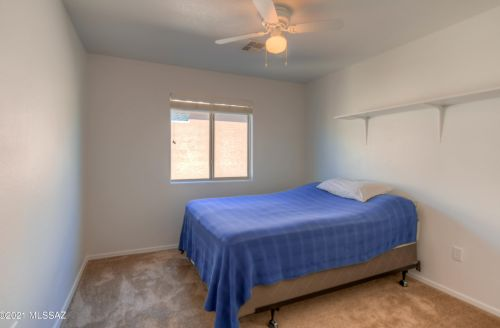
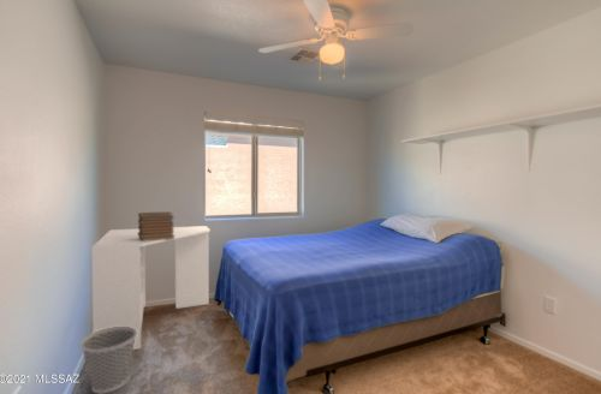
+ wastebasket [79,327,137,394]
+ desk [90,225,212,351]
+ book stack [137,210,175,241]
